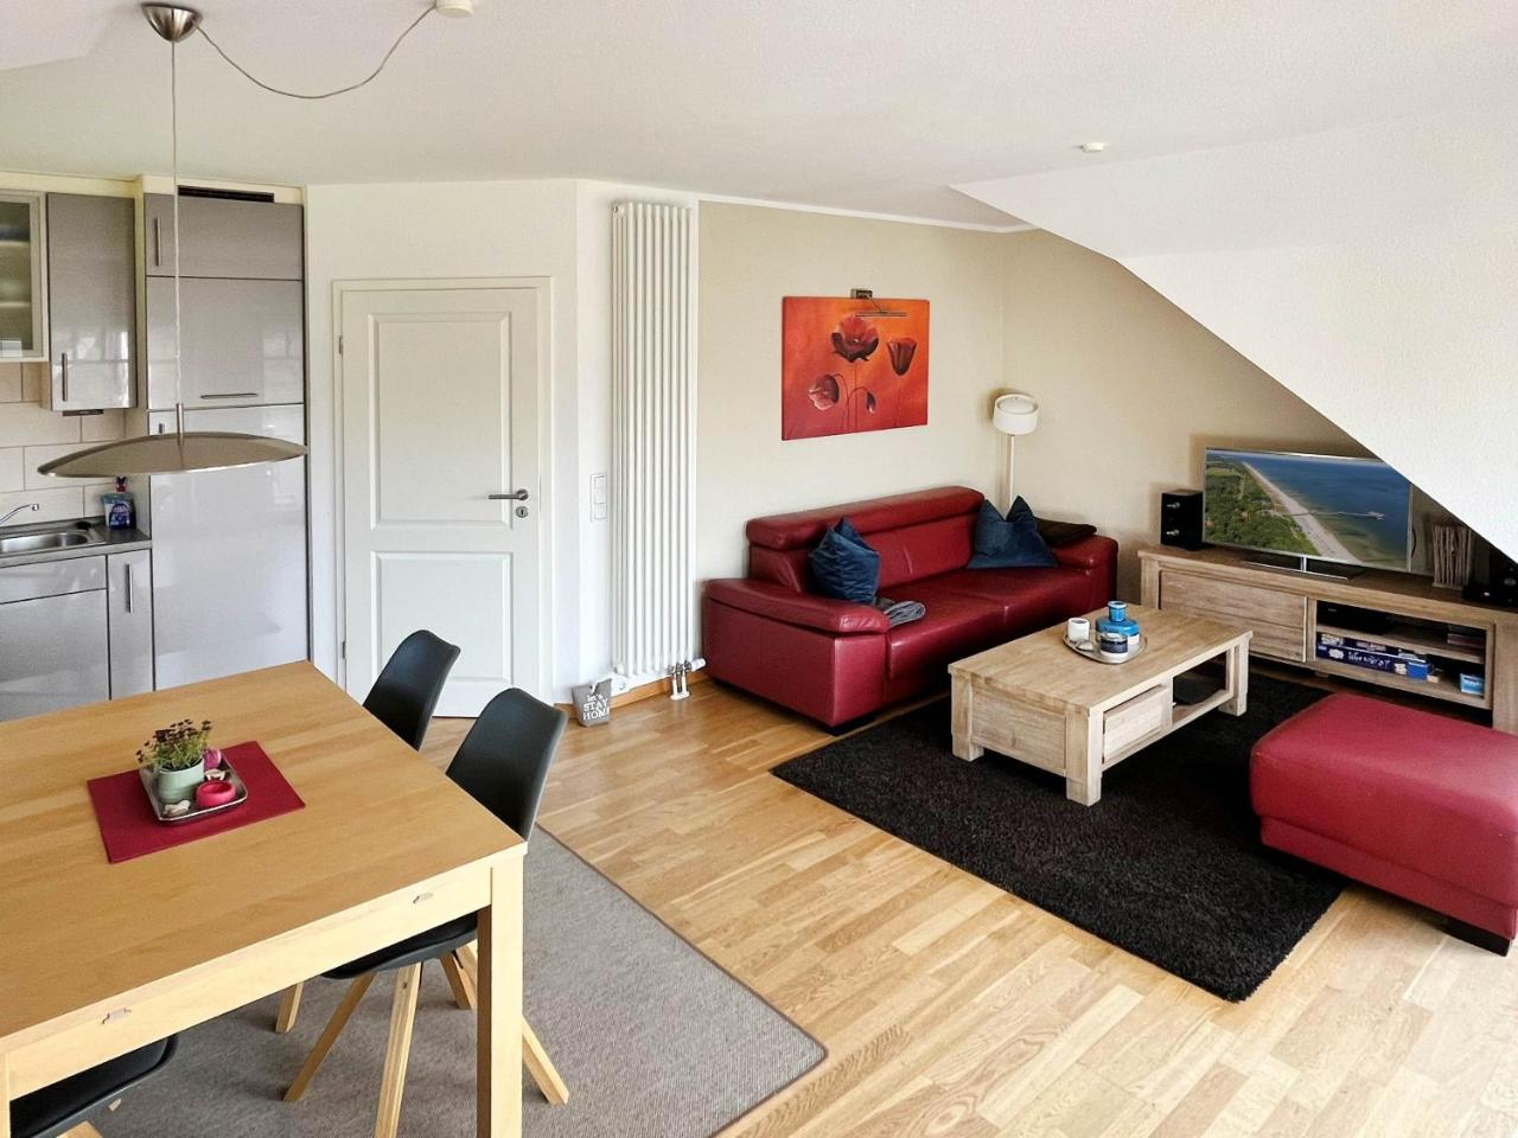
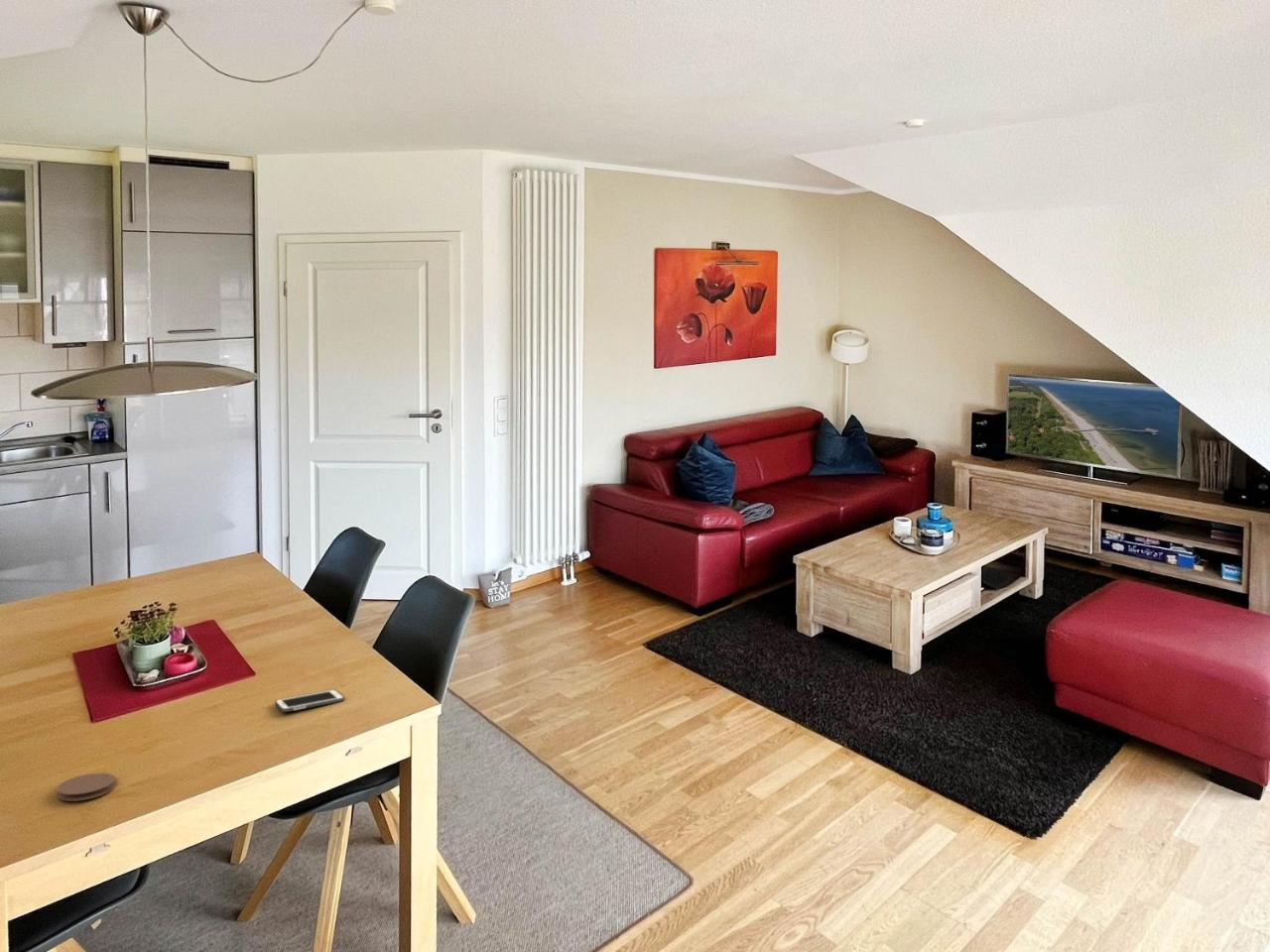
+ coaster [56,773,116,802]
+ cell phone [274,688,345,713]
